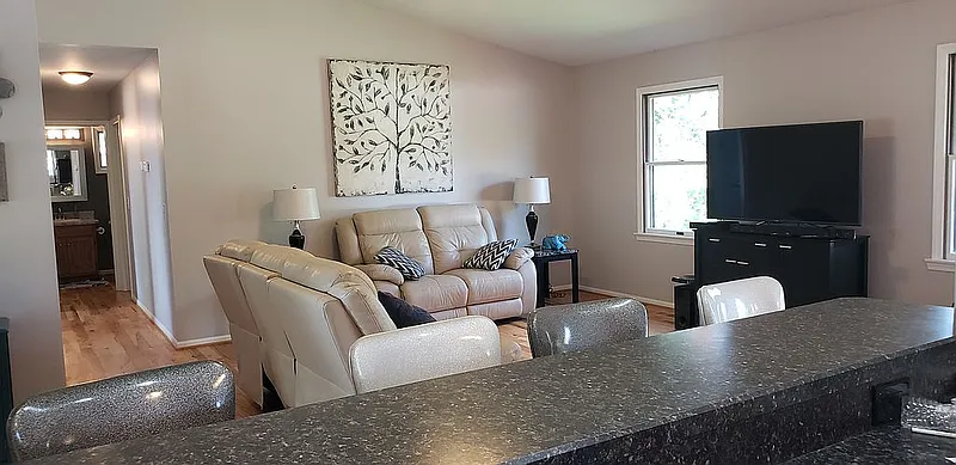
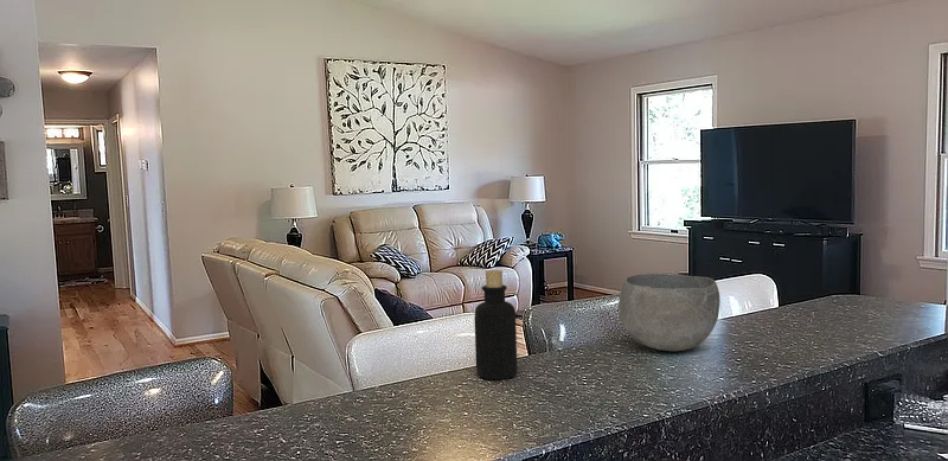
+ bottle [474,269,518,380]
+ bowl [617,273,722,352]
